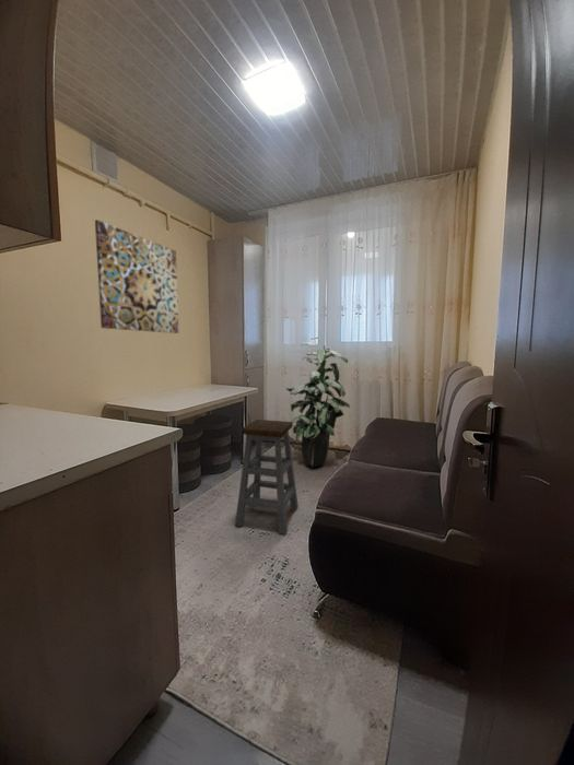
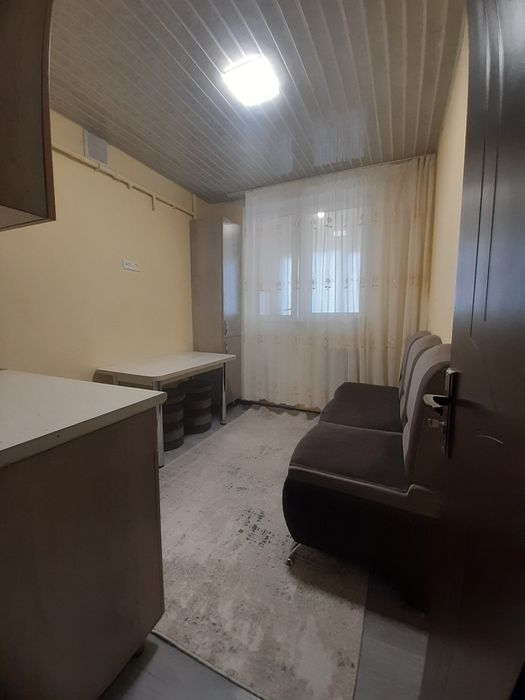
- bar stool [234,419,300,536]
- indoor plant [285,341,351,468]
- wall art [94,219,179,334]
